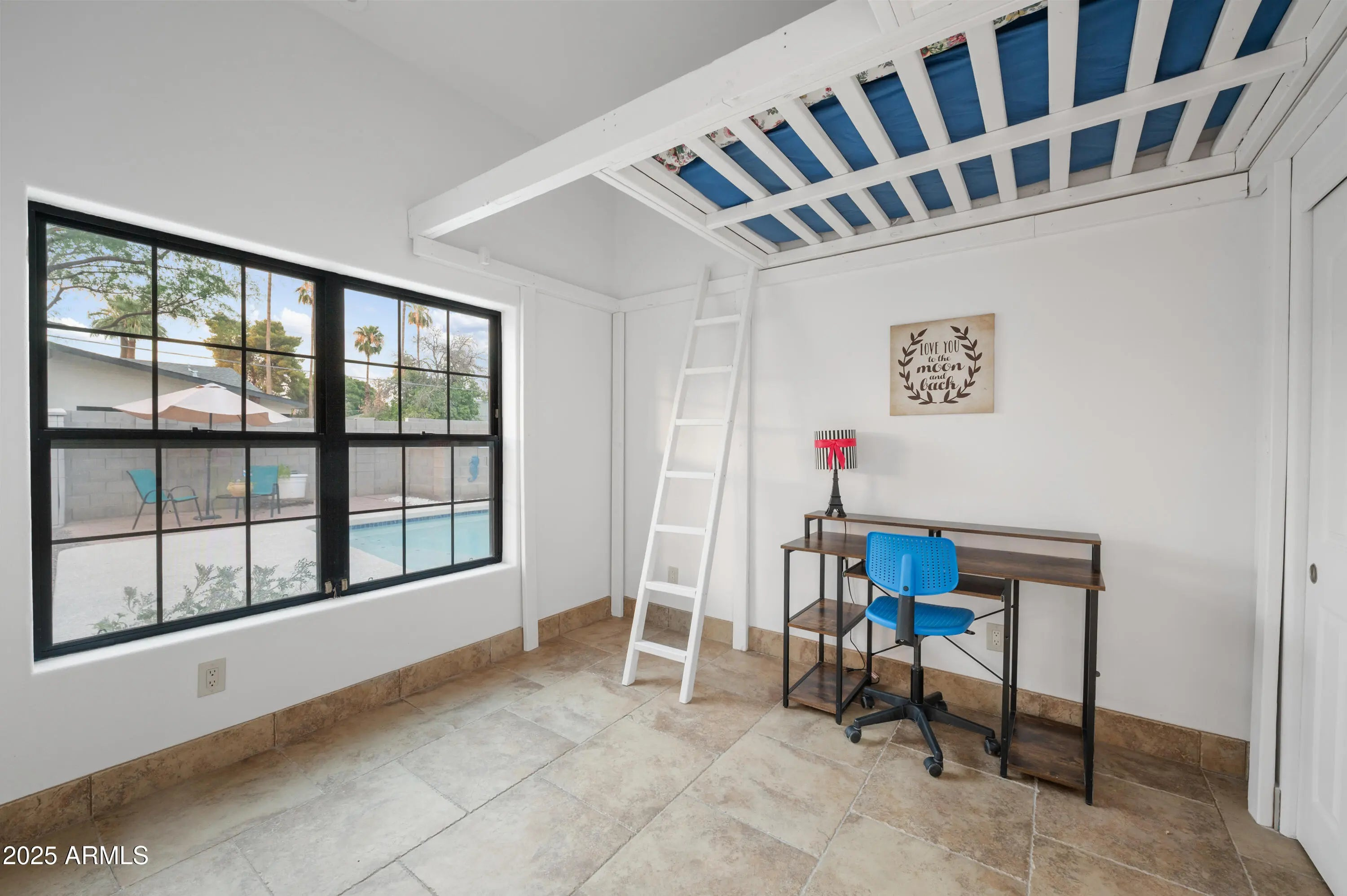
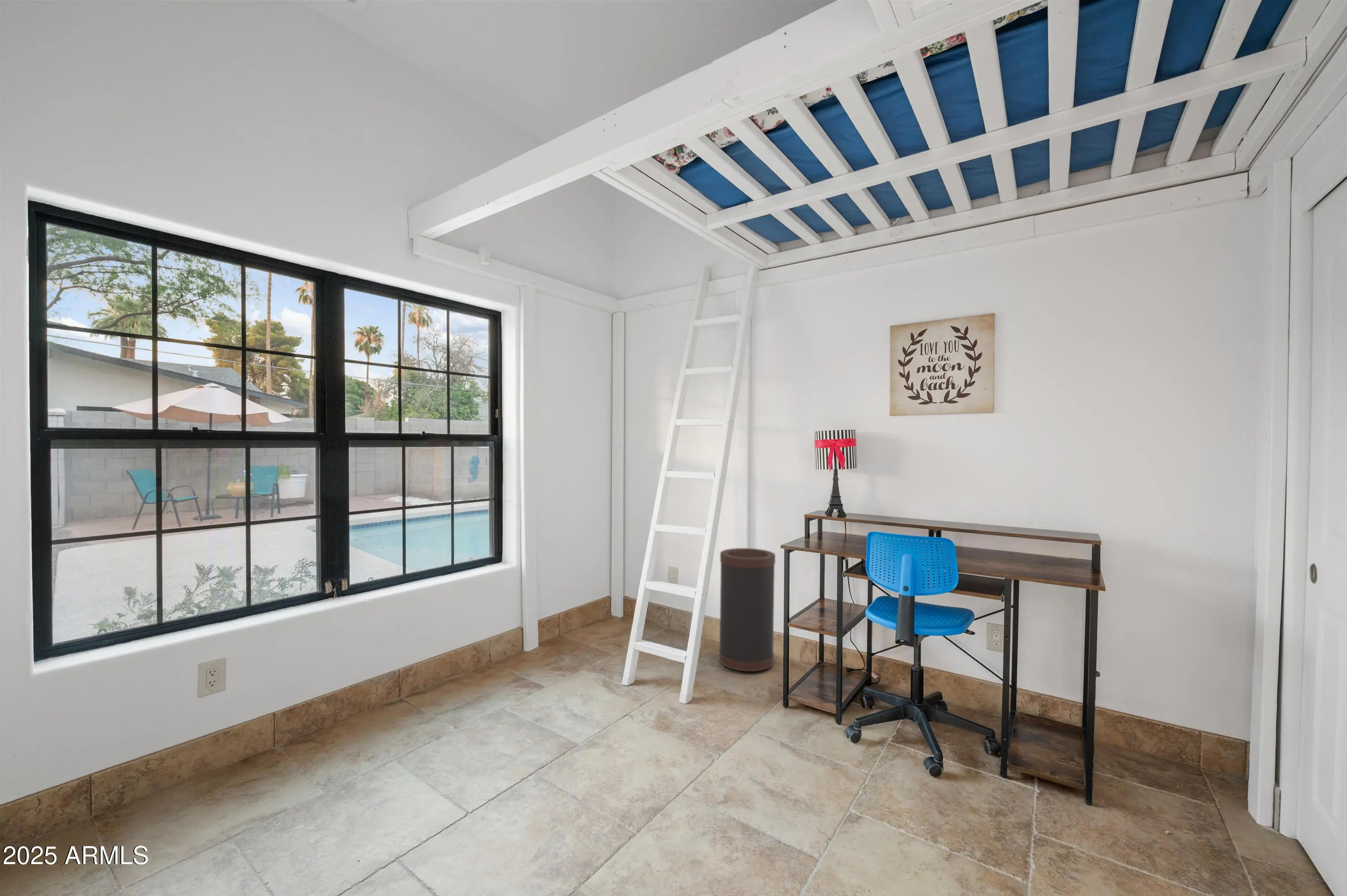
+ trash can [718,548,776,672]
